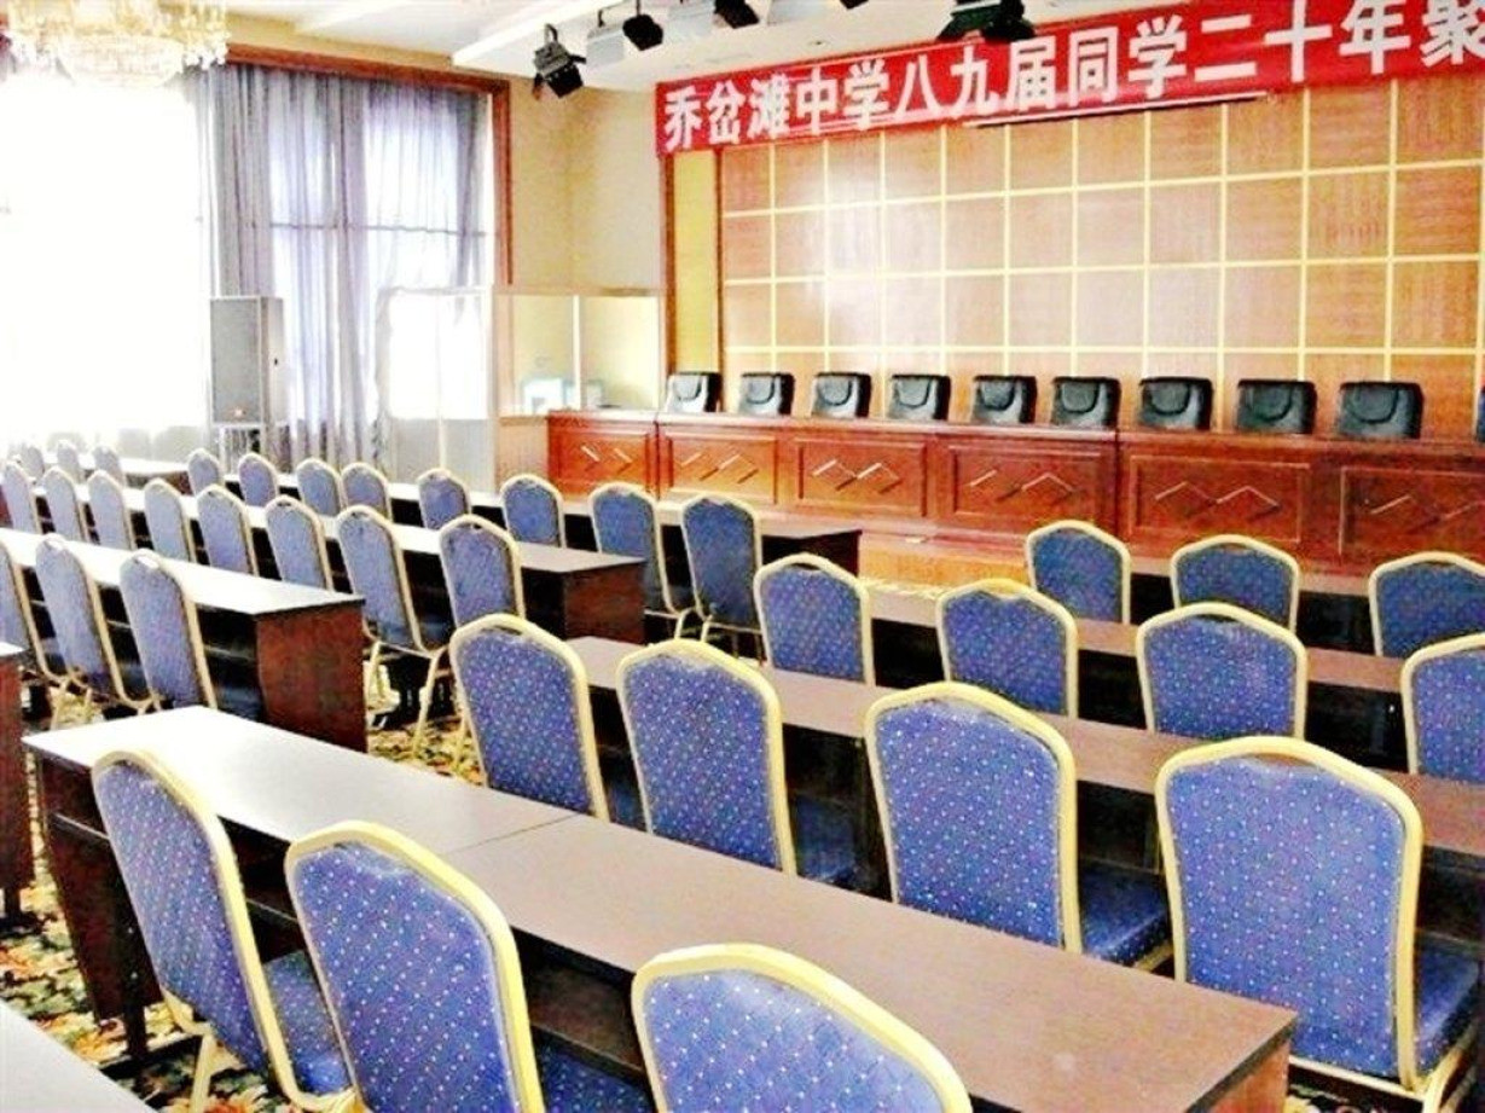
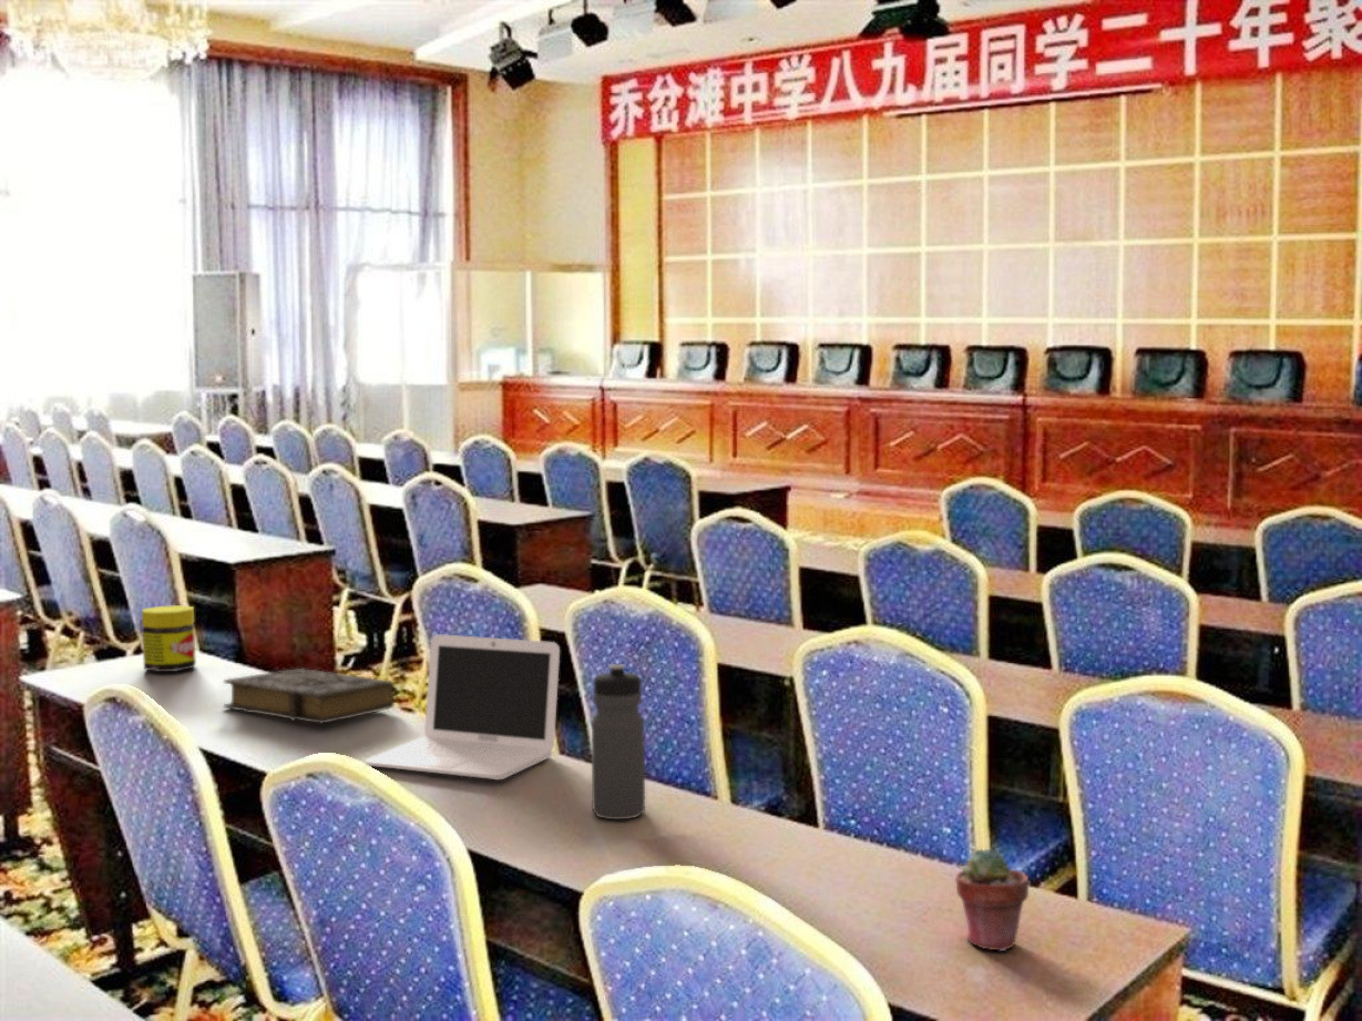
+ potted succulent [954,847,1030,952]
+ laptop [365,633,561,780]
+ book [222,667,396,725]
+ jar [141,604,197,673]
+ water bottle [590,663,646,820]
